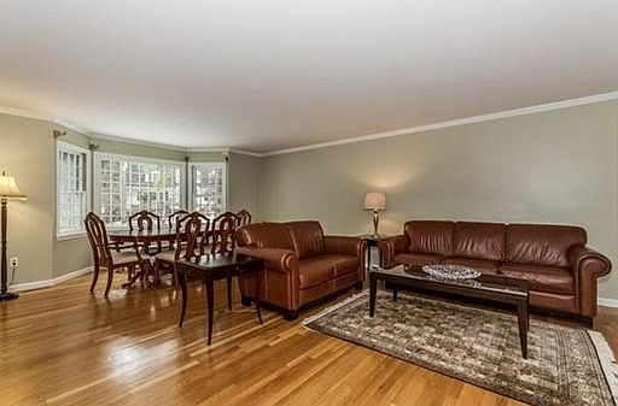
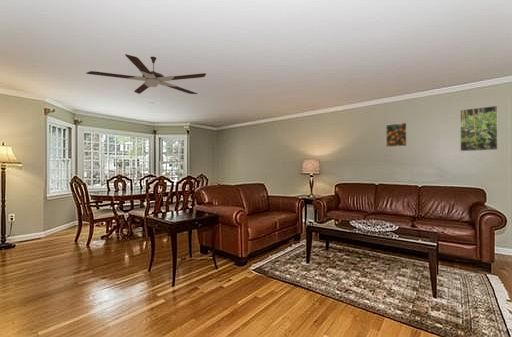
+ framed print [459,105,499,152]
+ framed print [385,122,408,148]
+ ceiling fan [85,53,207,95]
